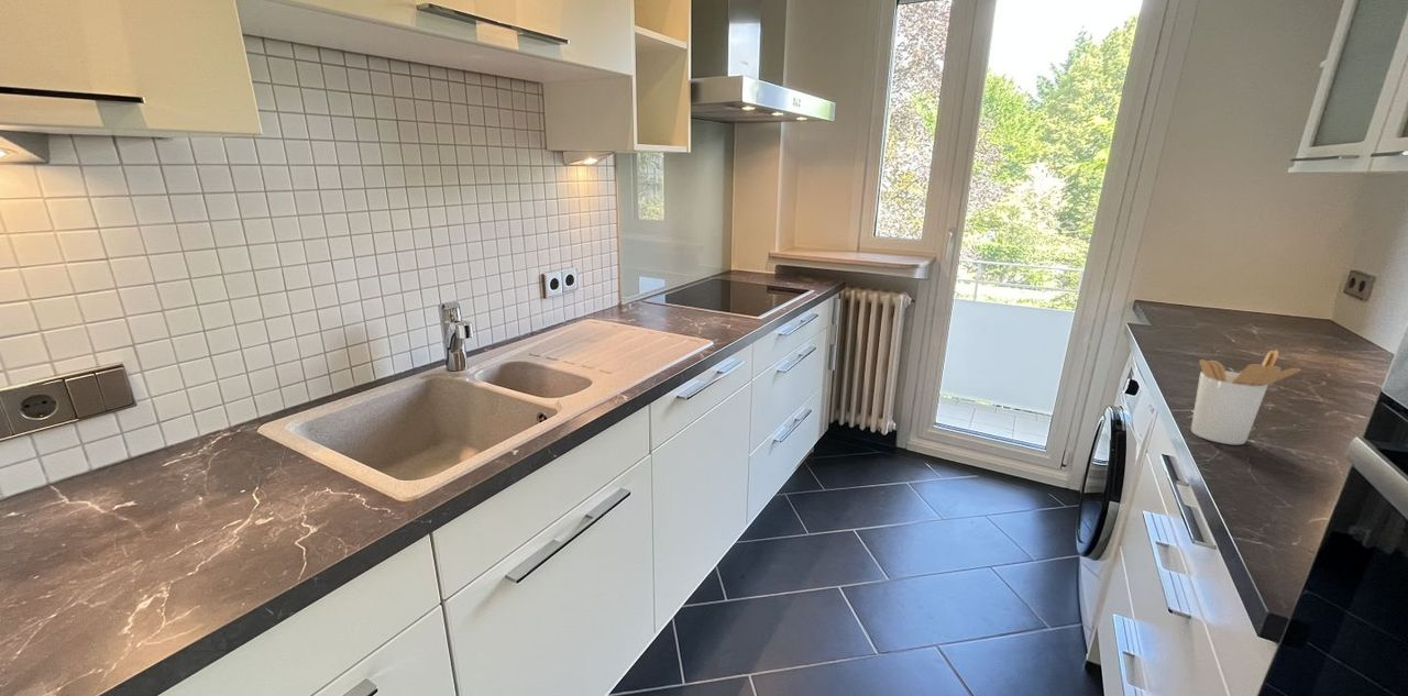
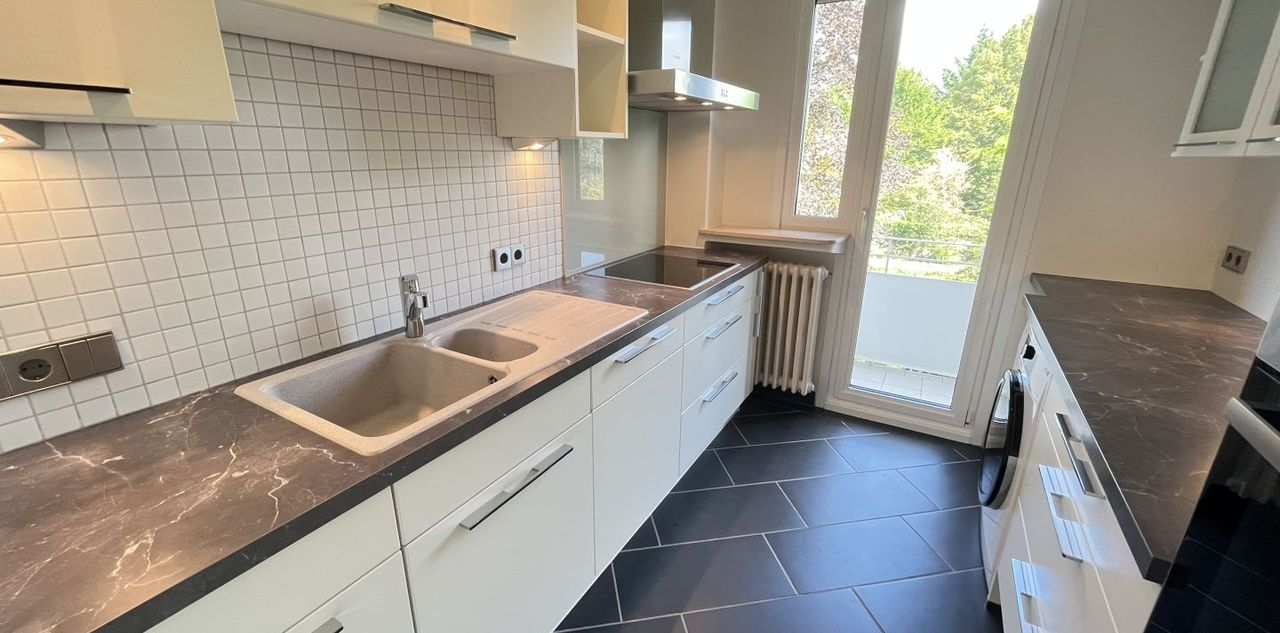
- utensil holder [1190,350,1302,445]
